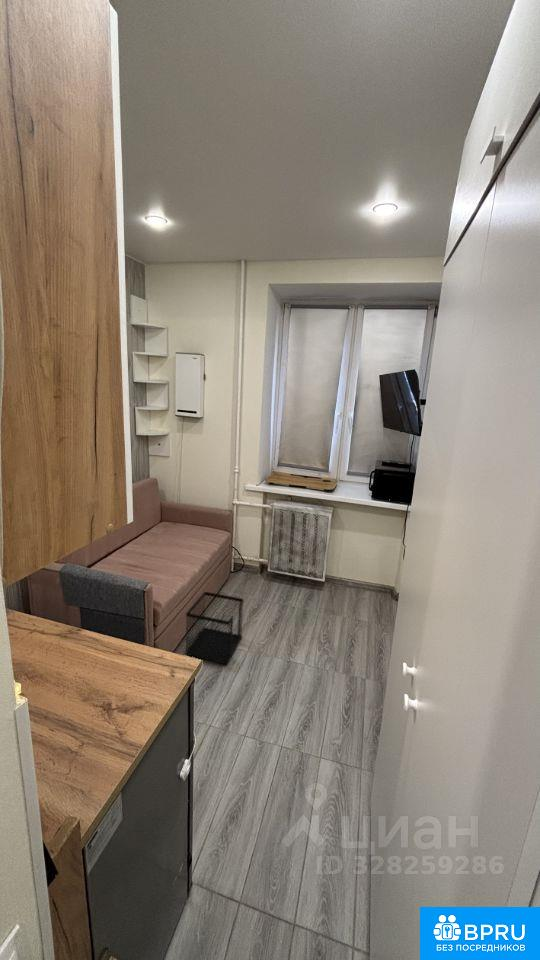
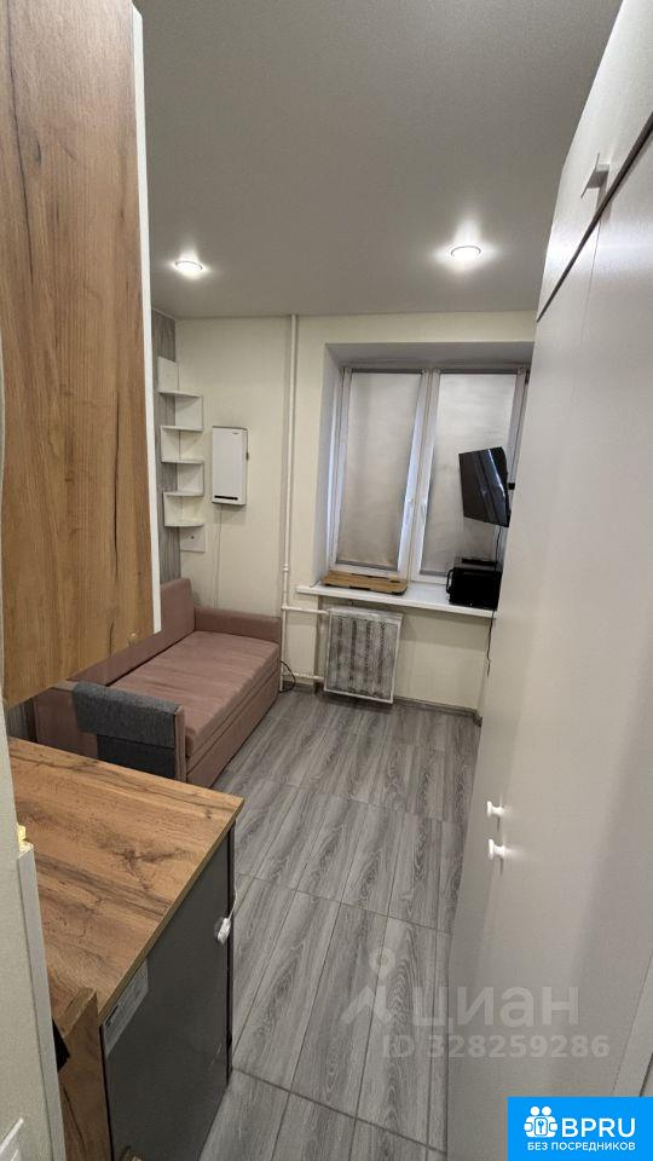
- wastebasket [184,591,245,666]
